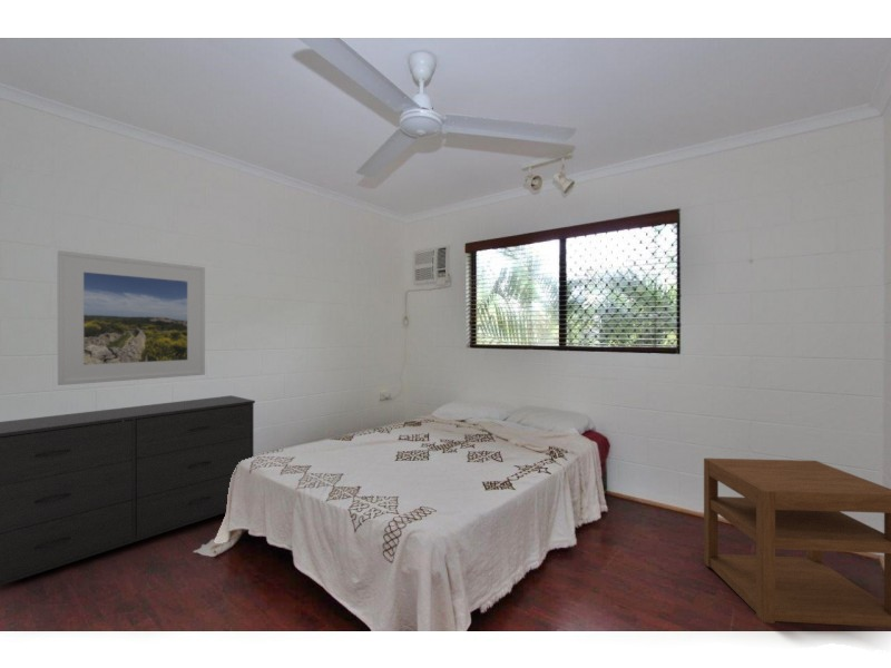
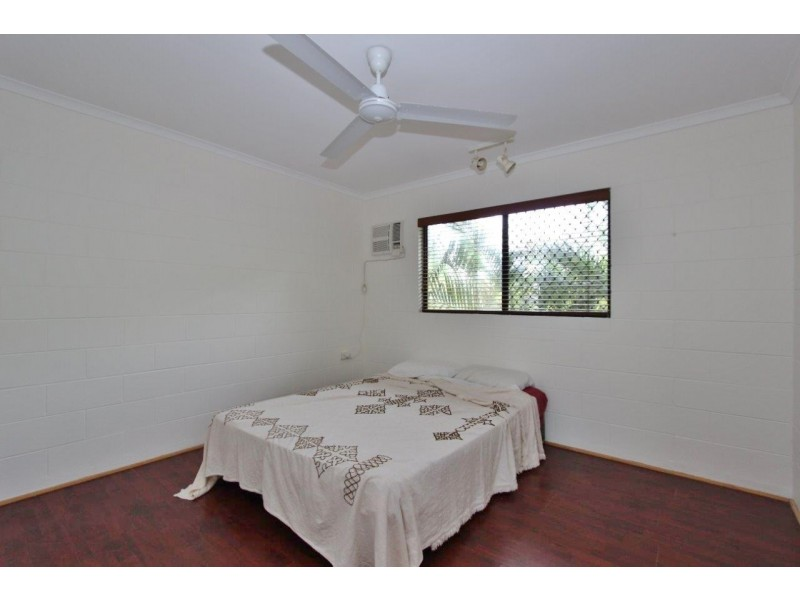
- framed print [57,249,206,386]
- nightstand [703,456,891,629]
- dresser [0,394,256,587]
